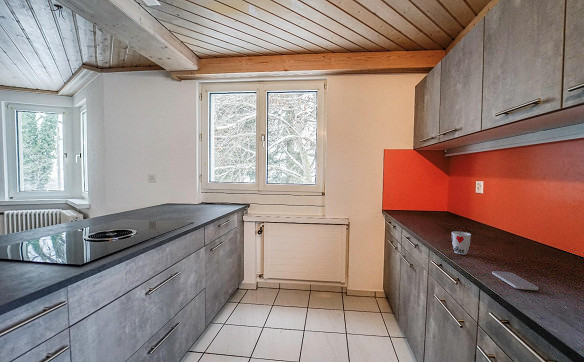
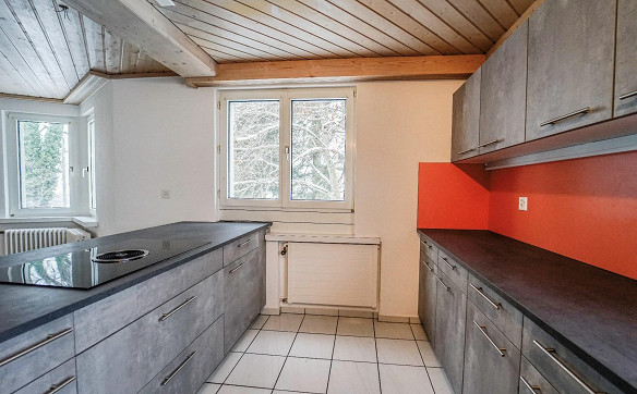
- smartphone [491,270,539,291]
- cup [451,231,472,256]
